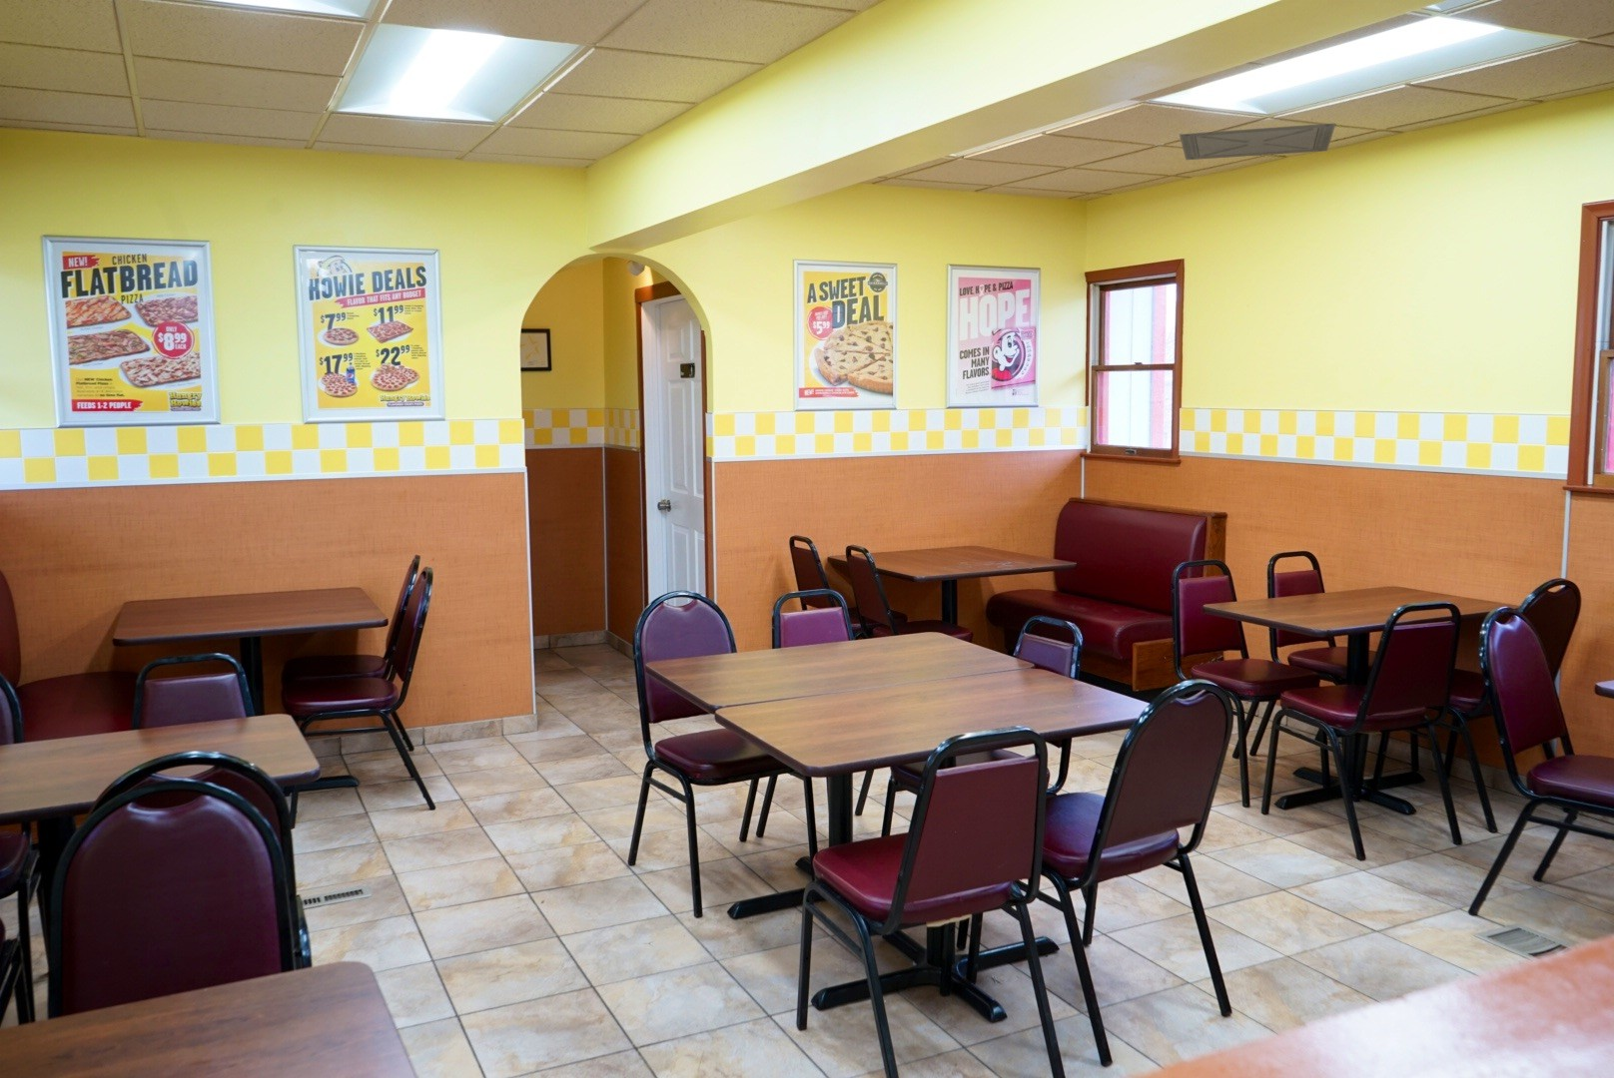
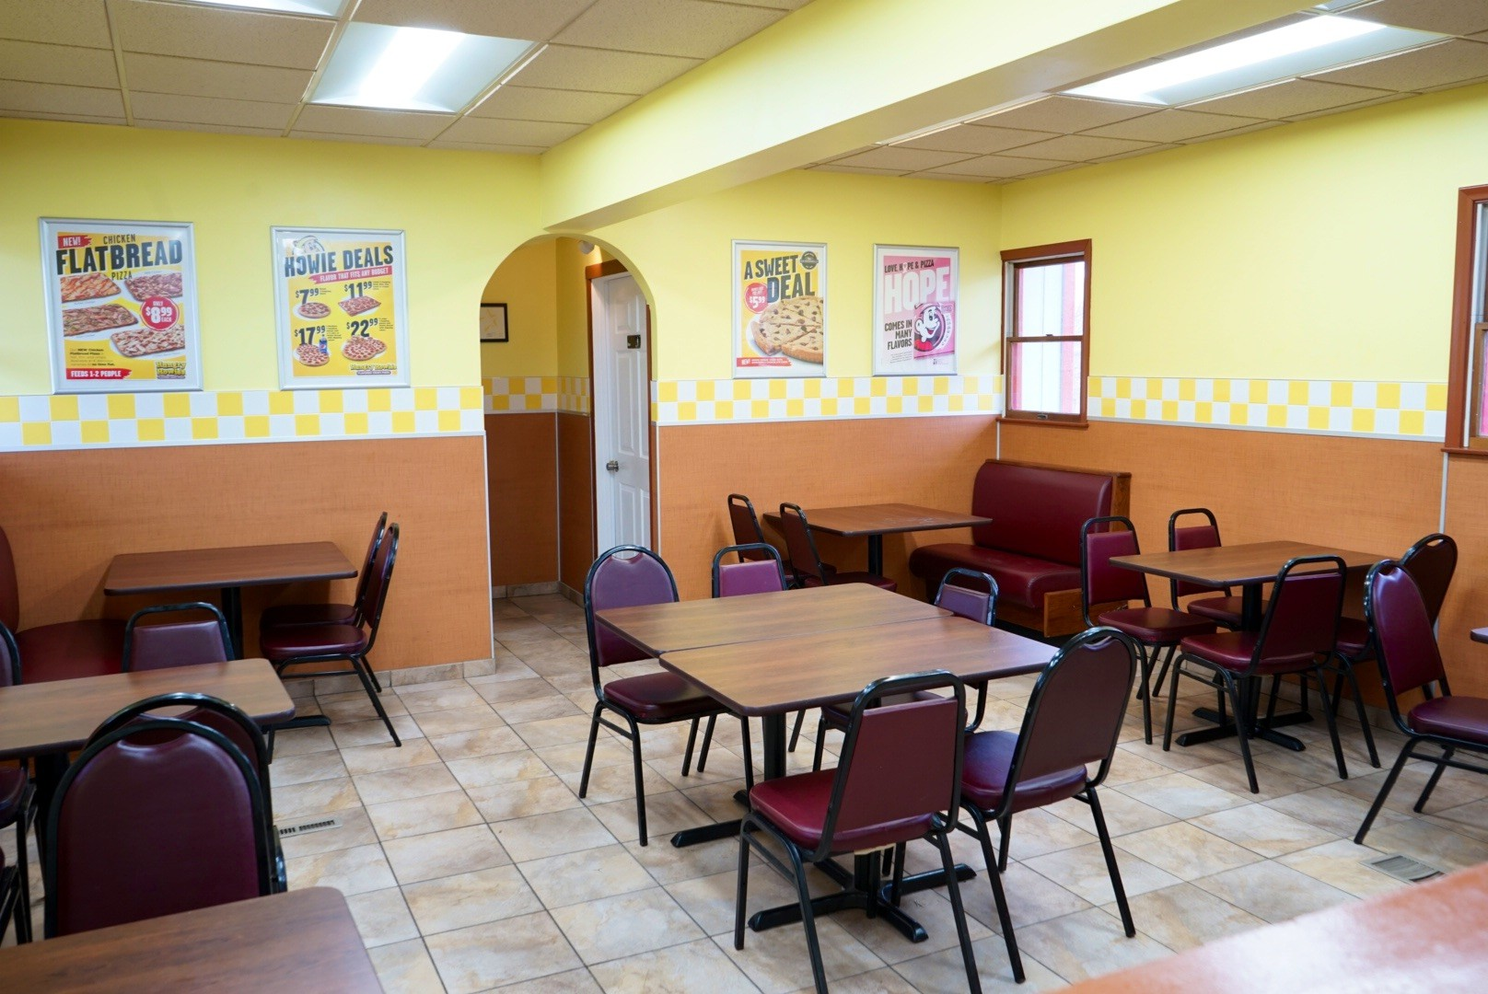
- ceiling vent [1178,122,1337,161]
